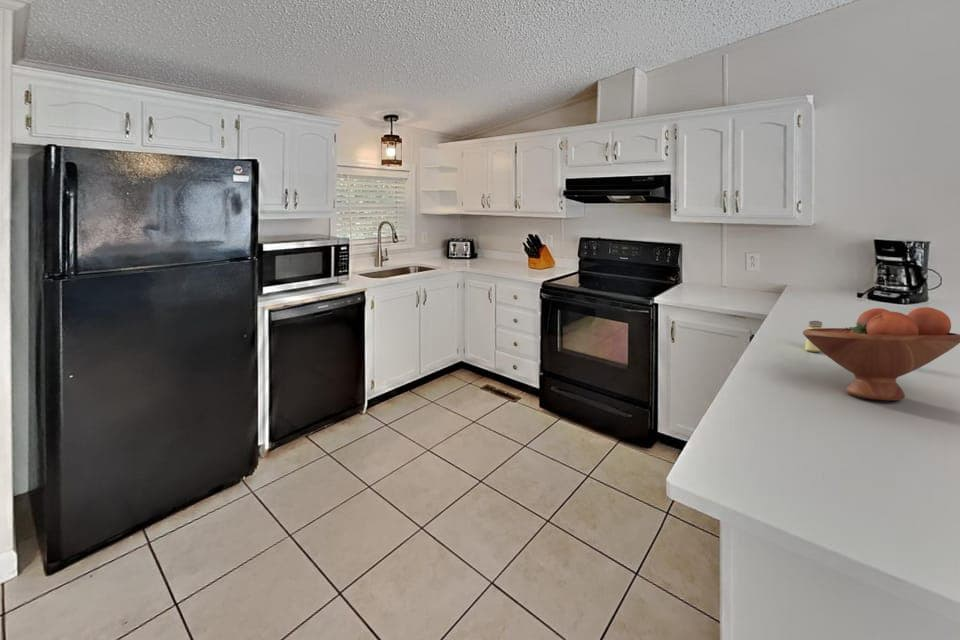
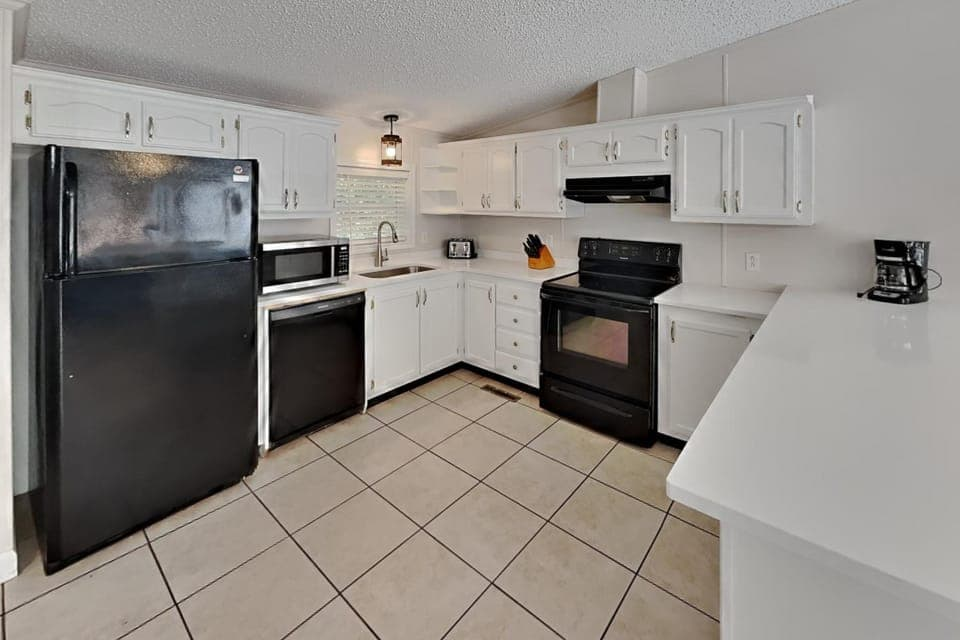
- fruit bowl [802,306,960,401]
- saltshaker [804,320,823,353]
